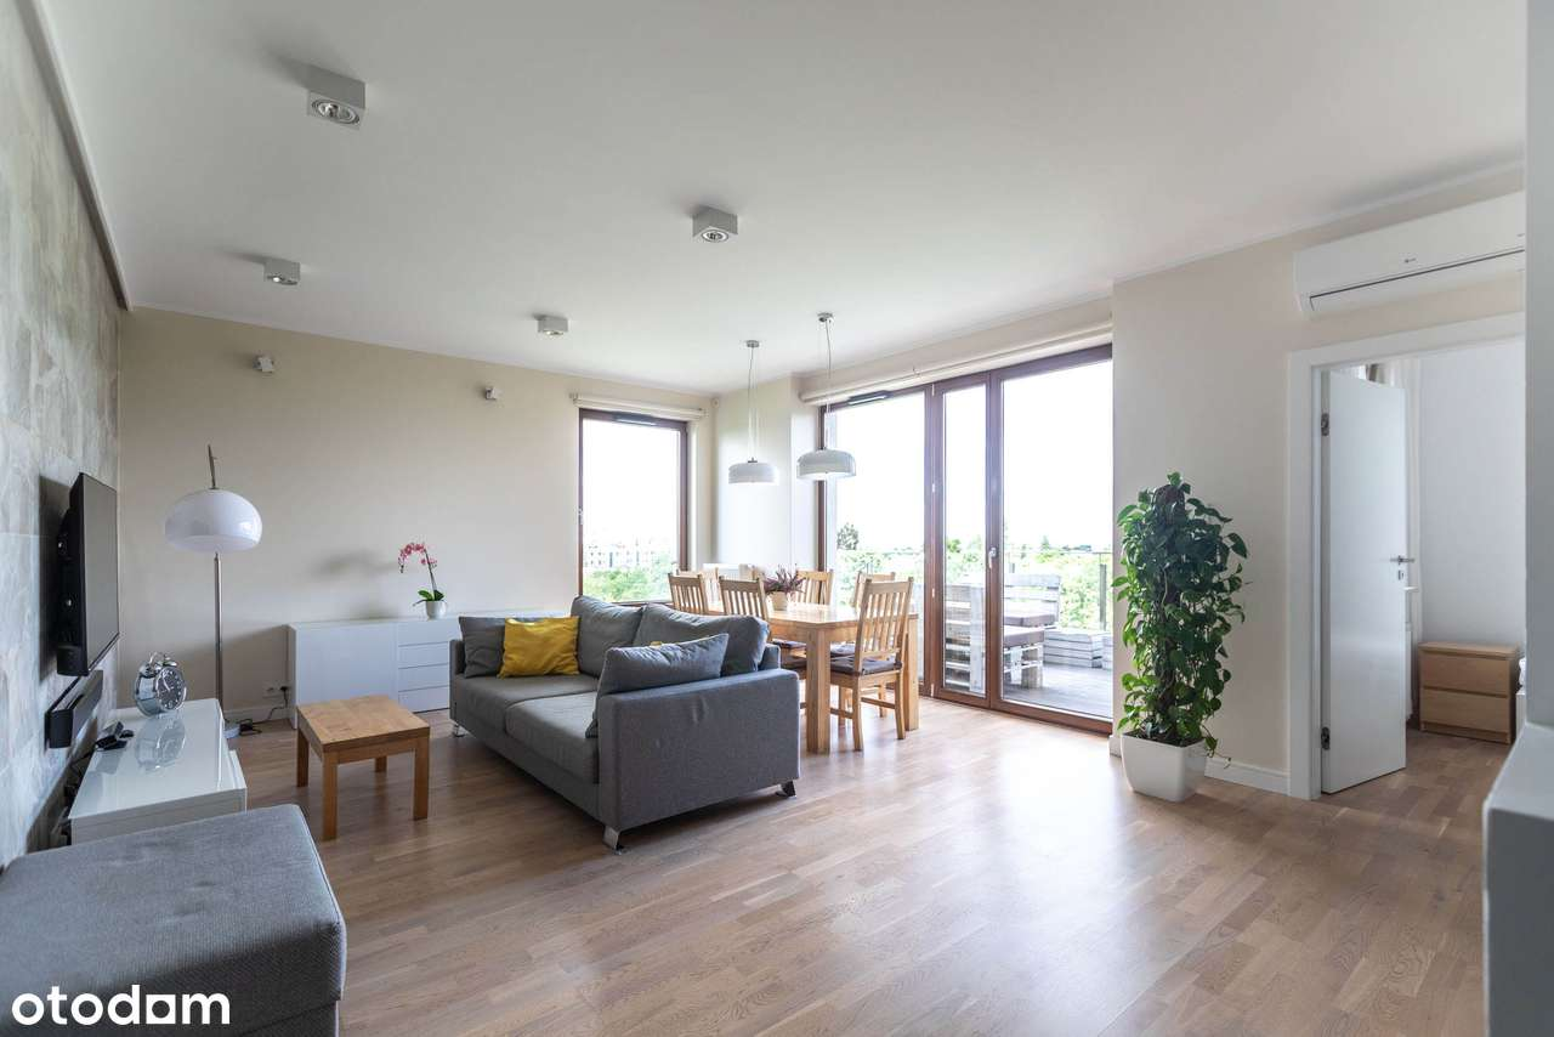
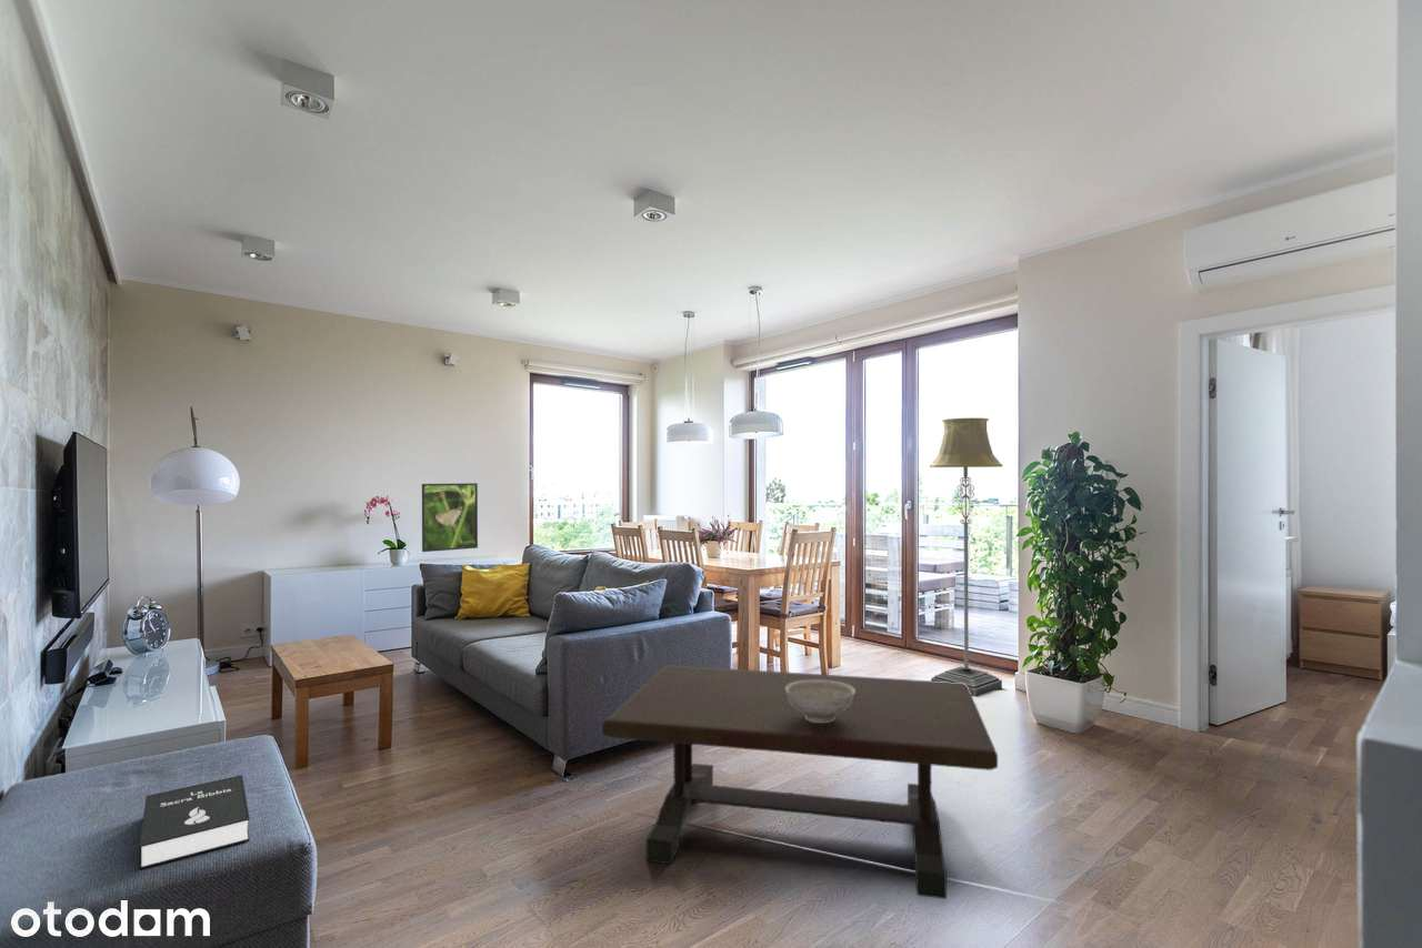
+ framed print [421,482,479,553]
+ booklet [138,774,251,870]
+ floor lamp [929,417,1003,697]
+ coffee table [601,664,999,900]
+ decorative bowl [785,679,855,723]
